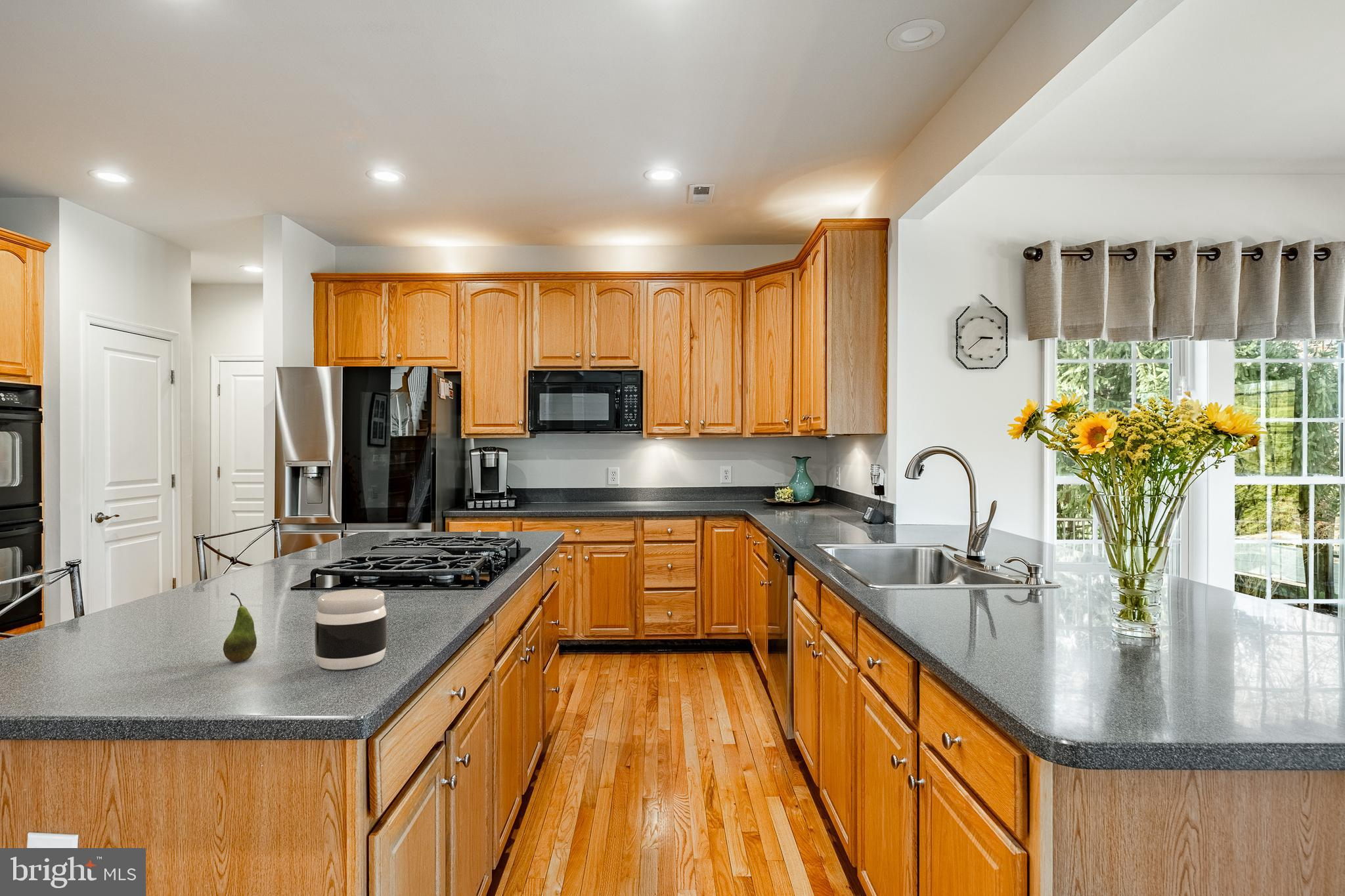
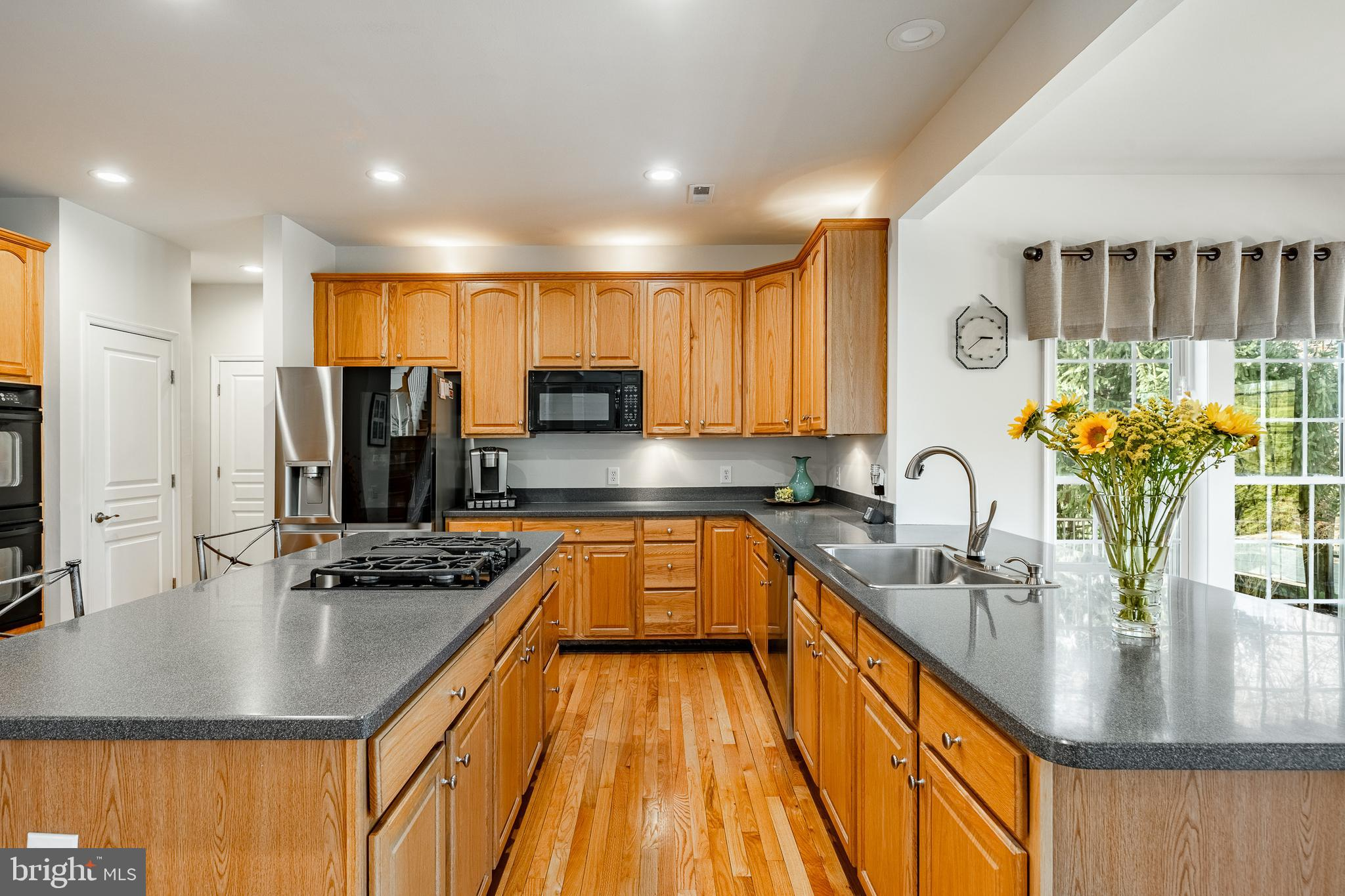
- fruit [223,592,257,662]
- jar [314,588,388,670]
